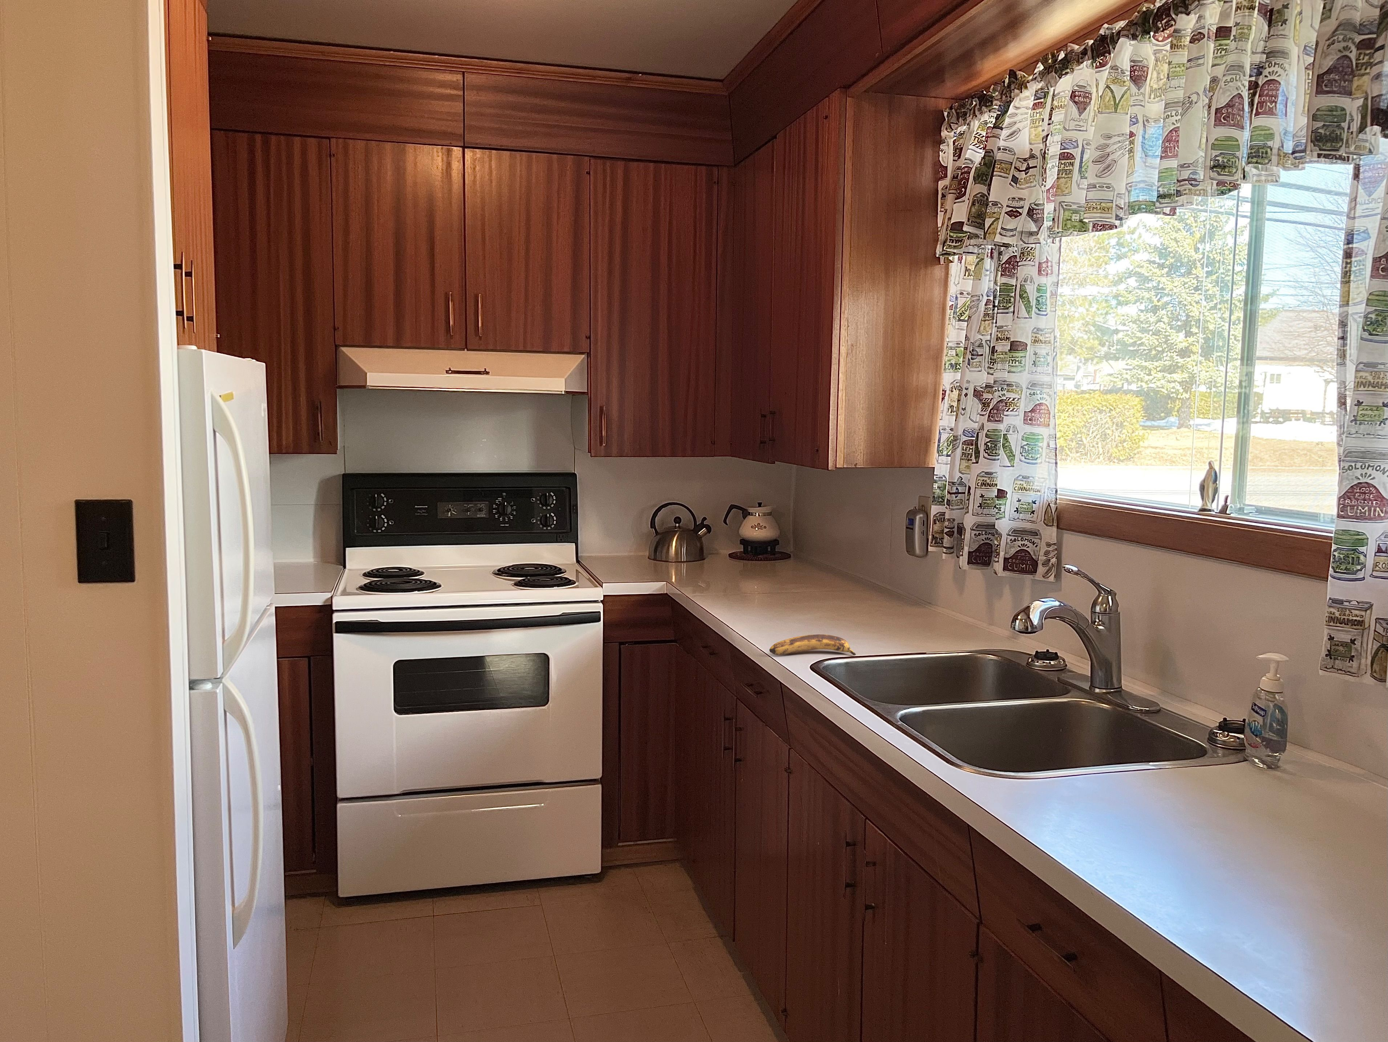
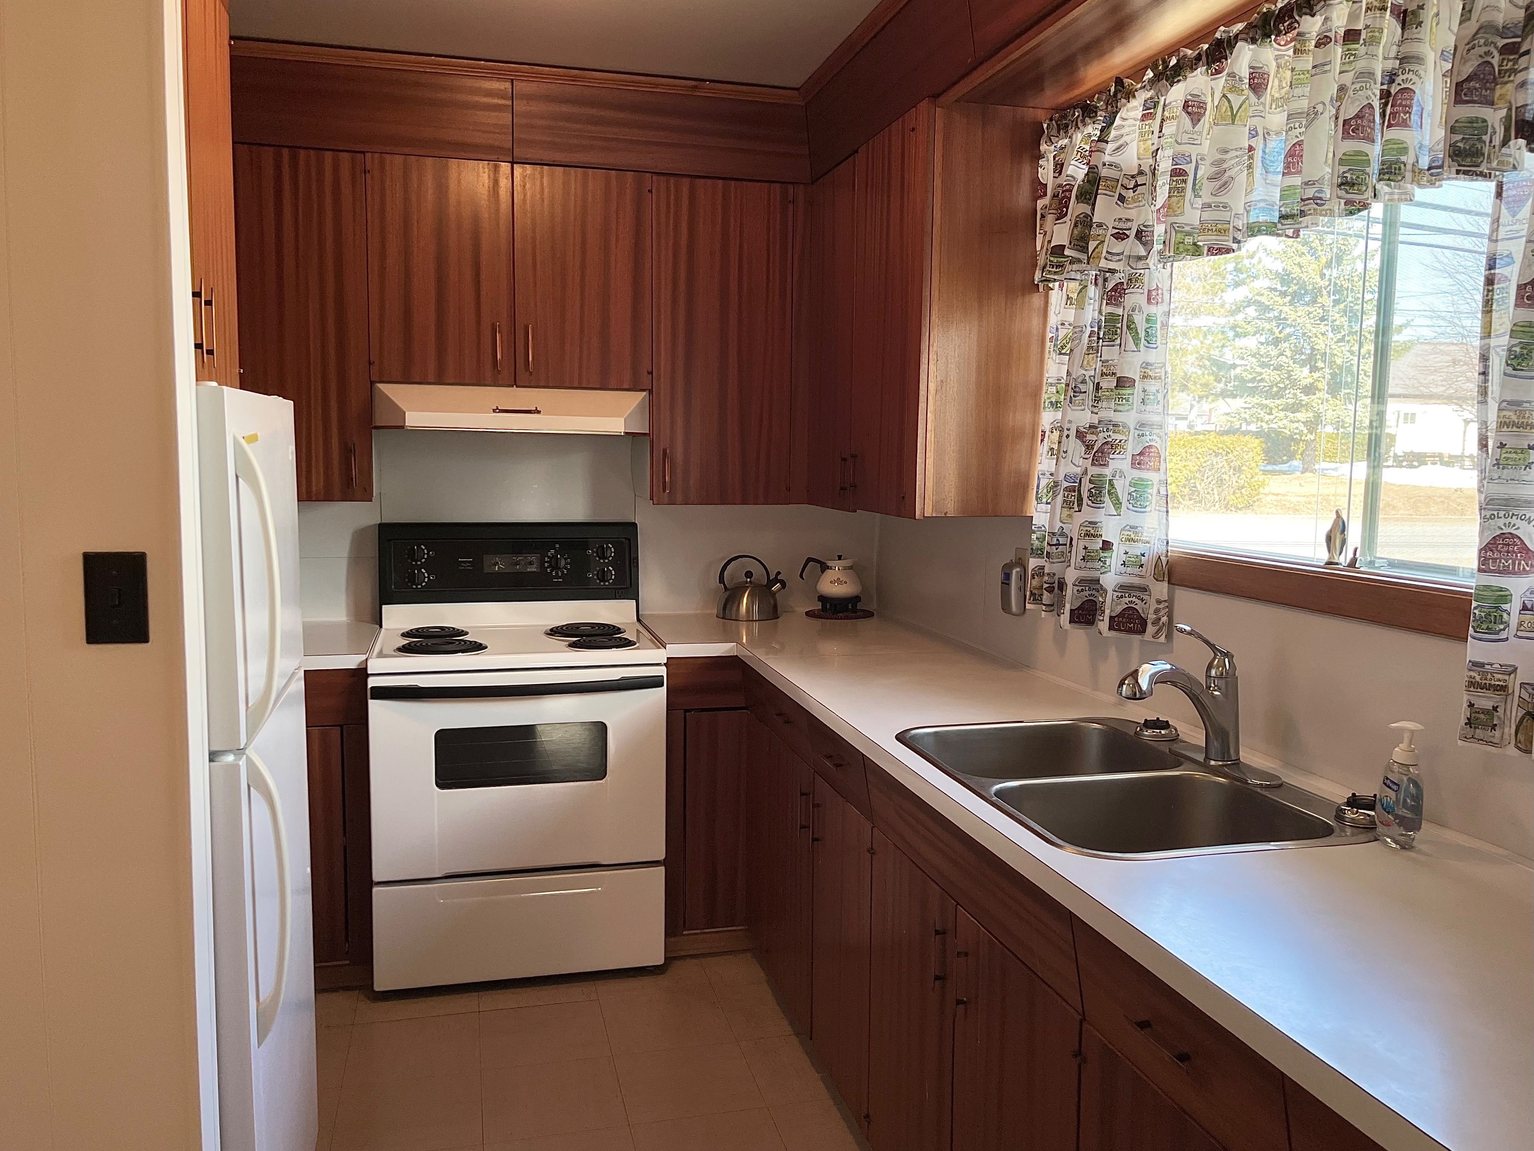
- banana [769,634,856,656]
